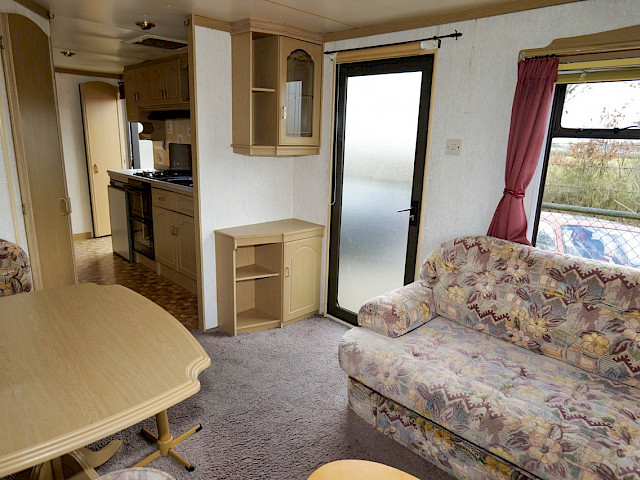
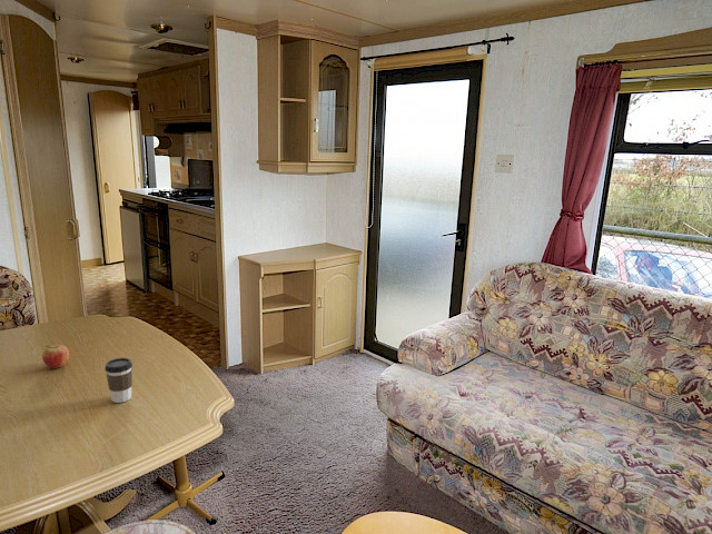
+ coffee cup [103,357,134,404]
+ fruit [41,344,70,369]
